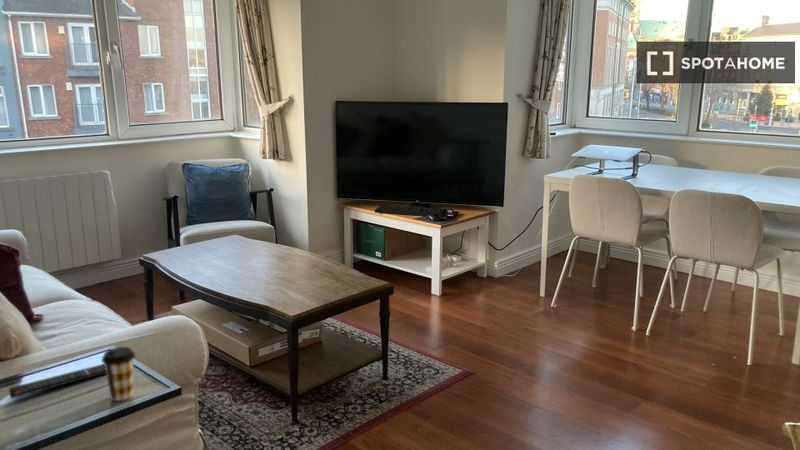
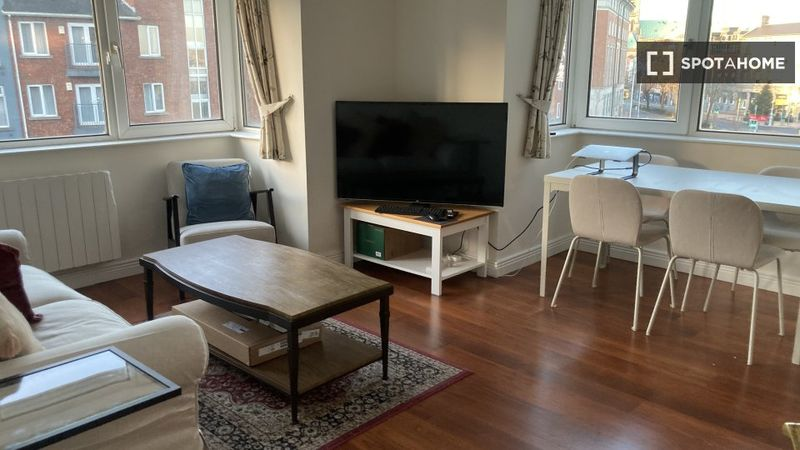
- coffee cup [101,346,136,402]
- remote control [8,363,106,399]
